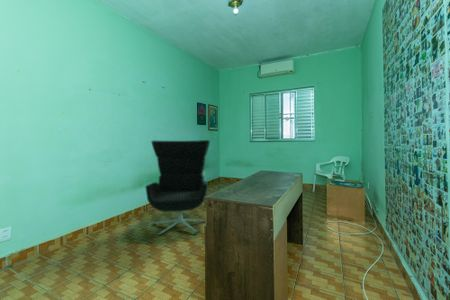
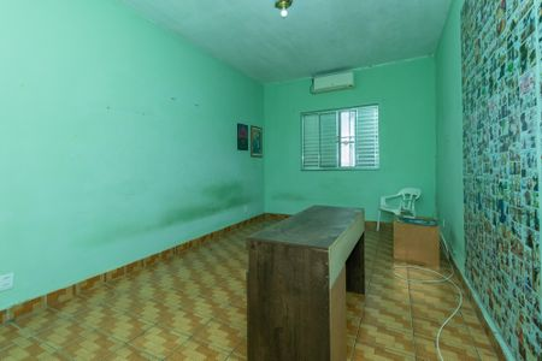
- office chair [145,139,211,237]
